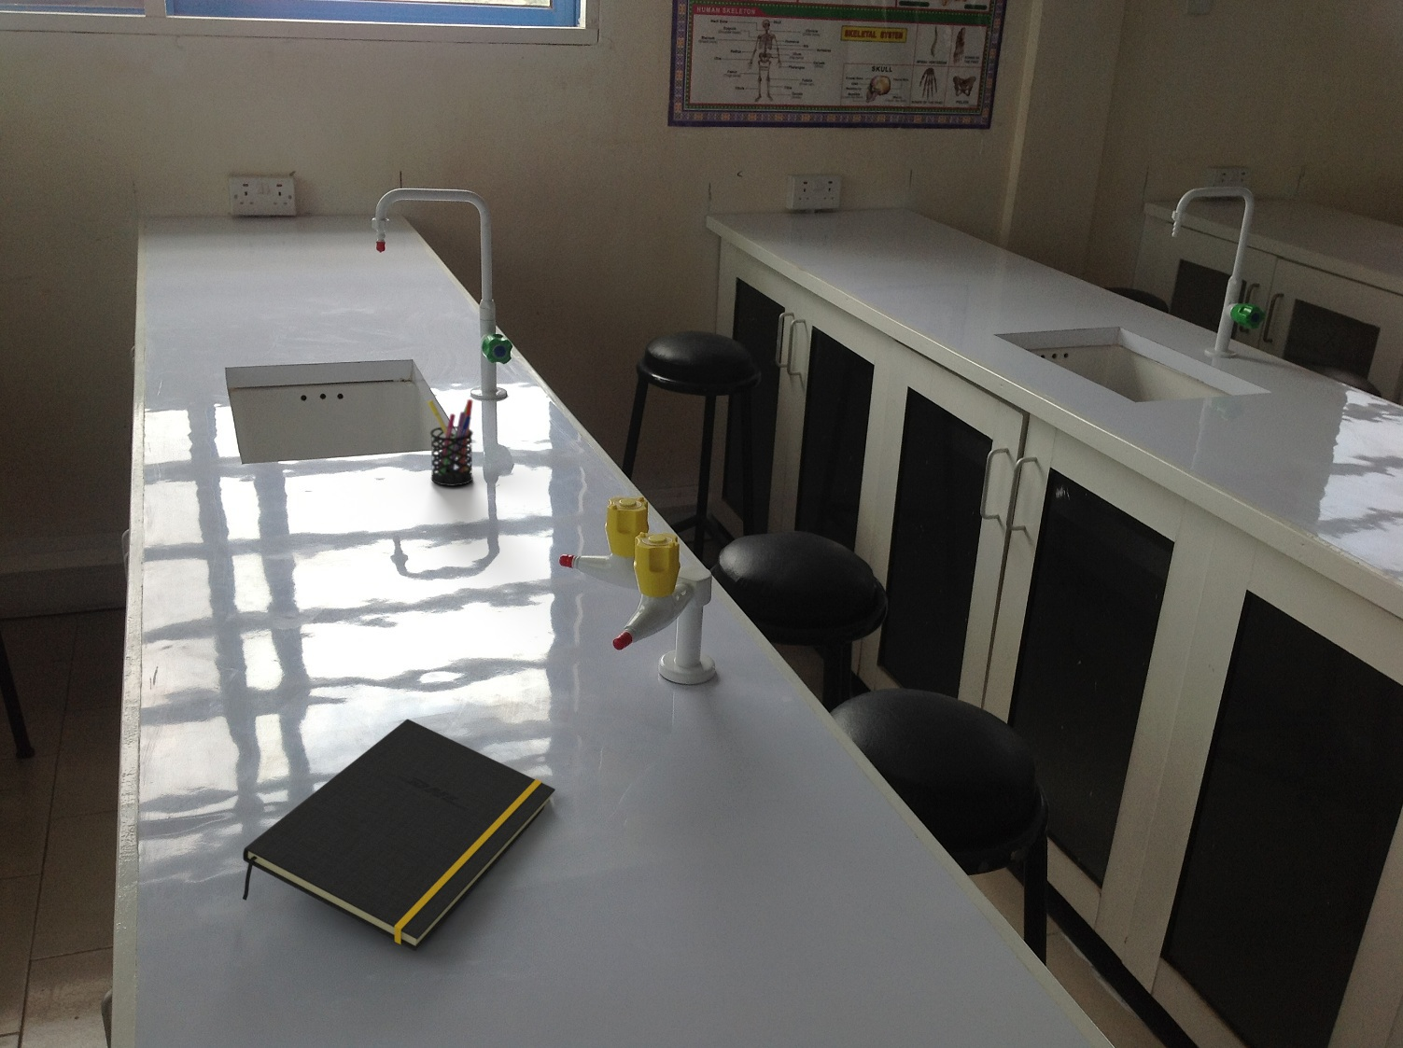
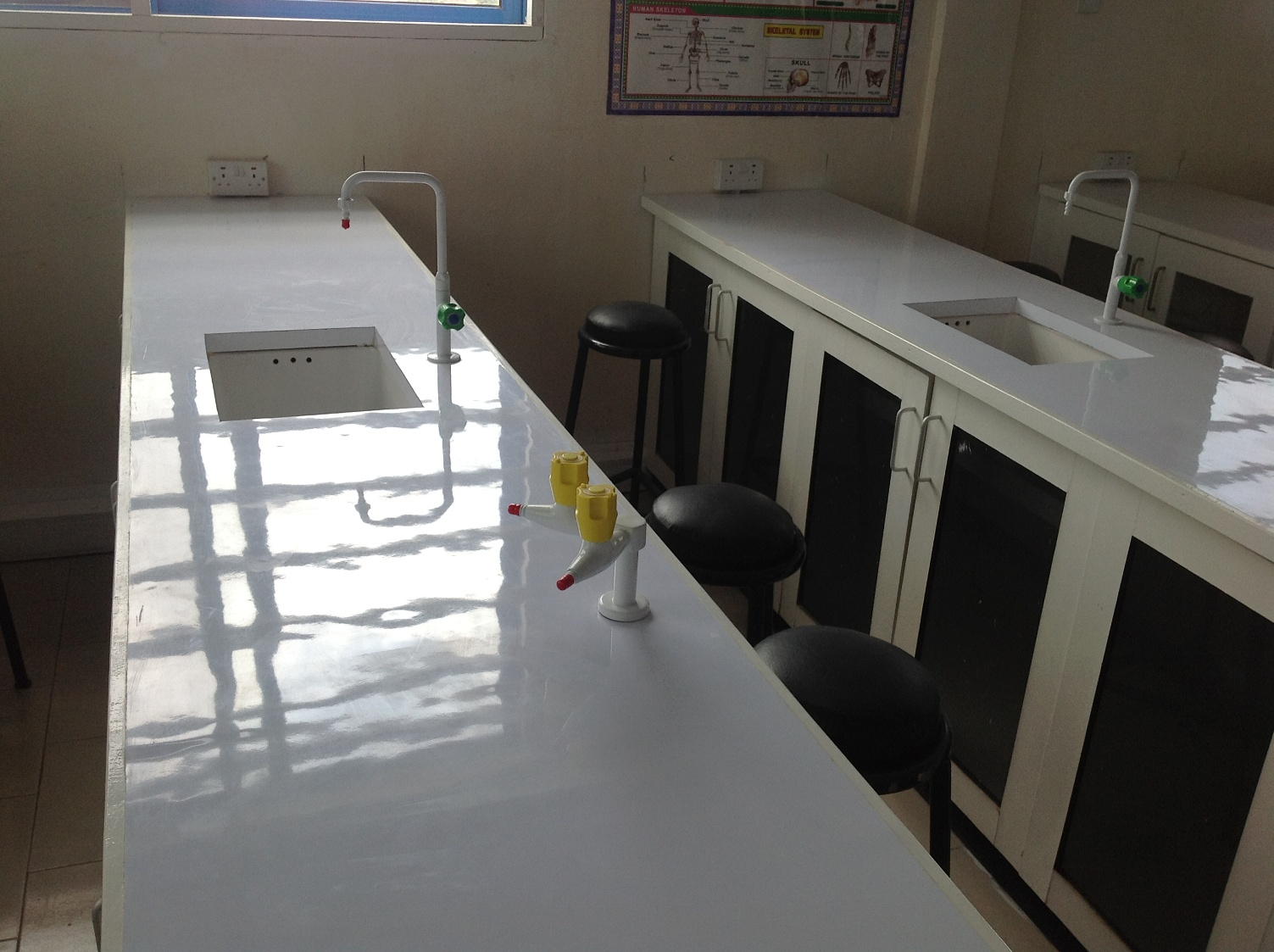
- notepad [242,718,556,952]
- pen holder [426,399,475,488]
